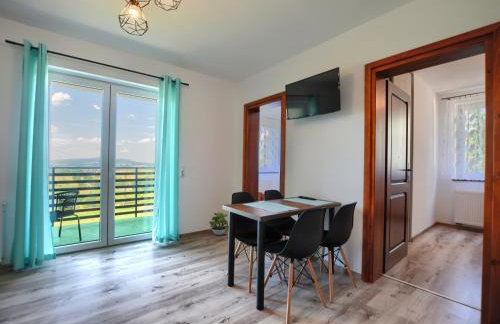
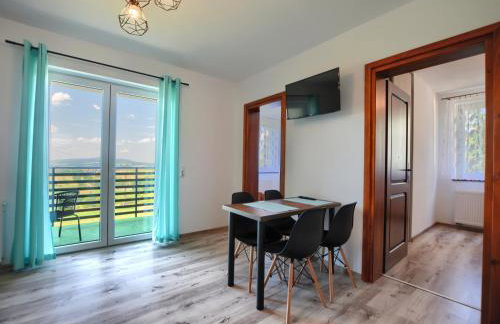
- potted plant [208,212,229,236]
